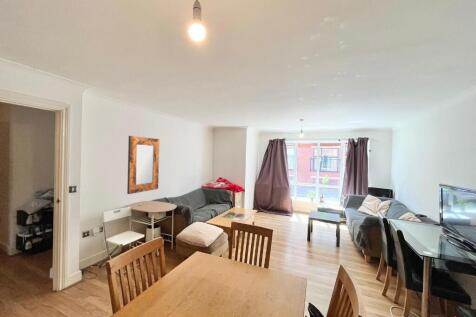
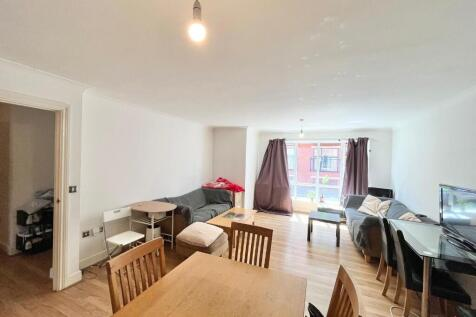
- home mirror [126,135,160,195]
